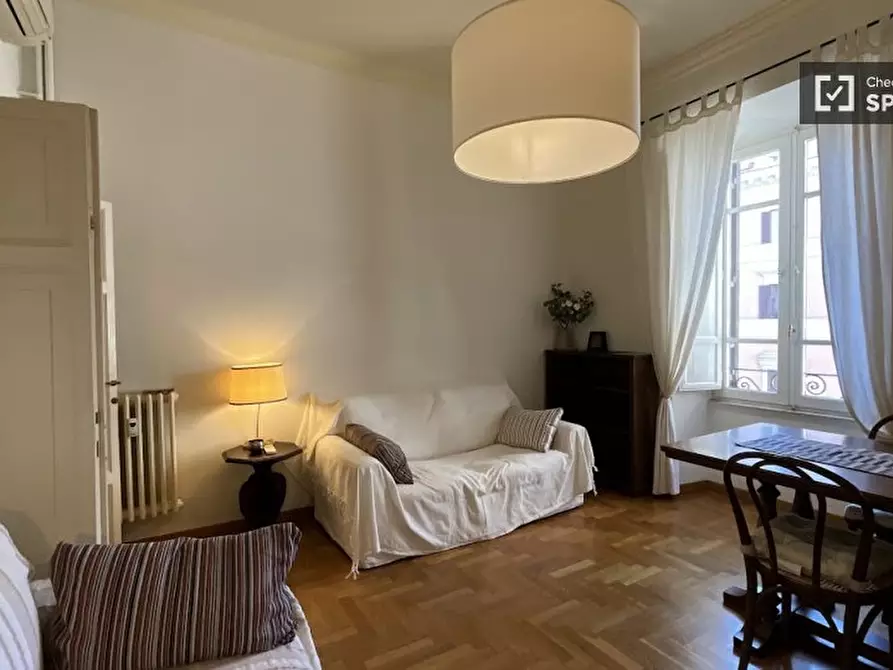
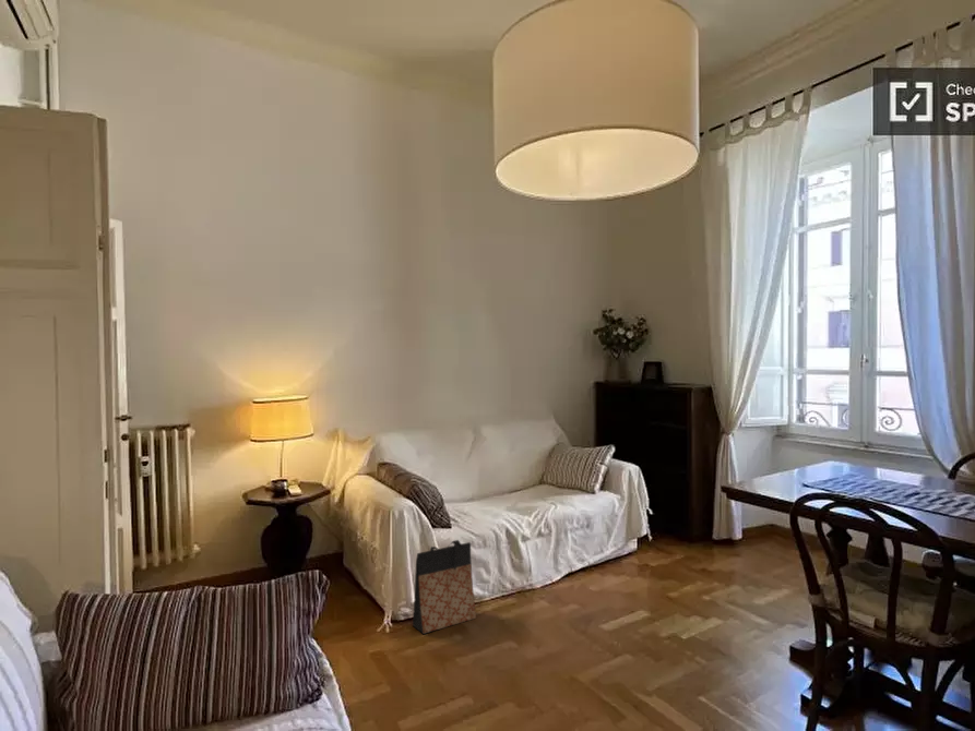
+ bag [412,539,477,635]
